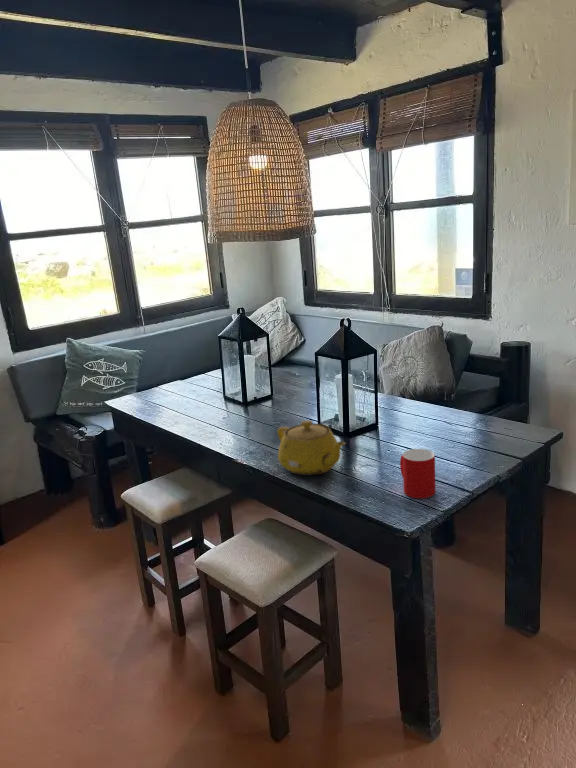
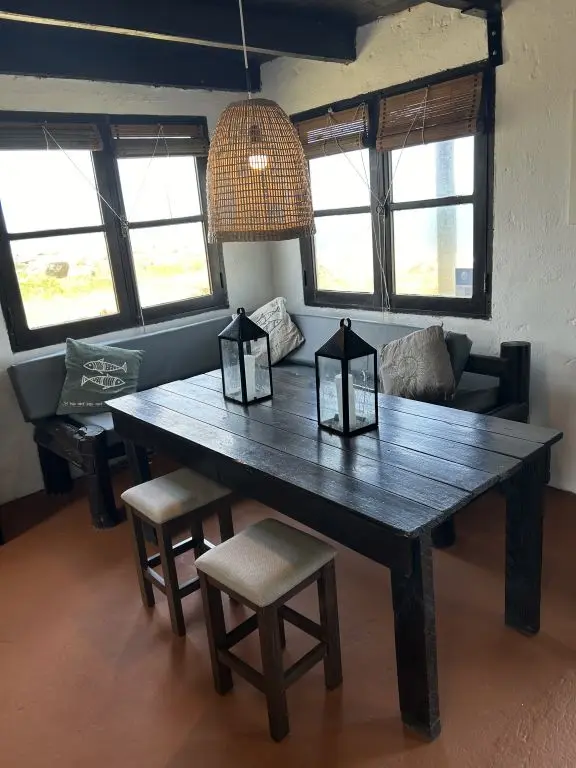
- cup [399,448,436,499]
- teapot [276,419,347,477]
